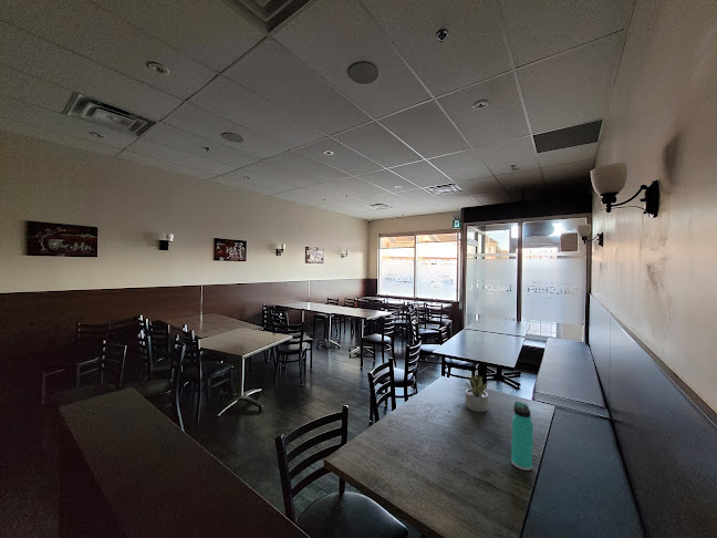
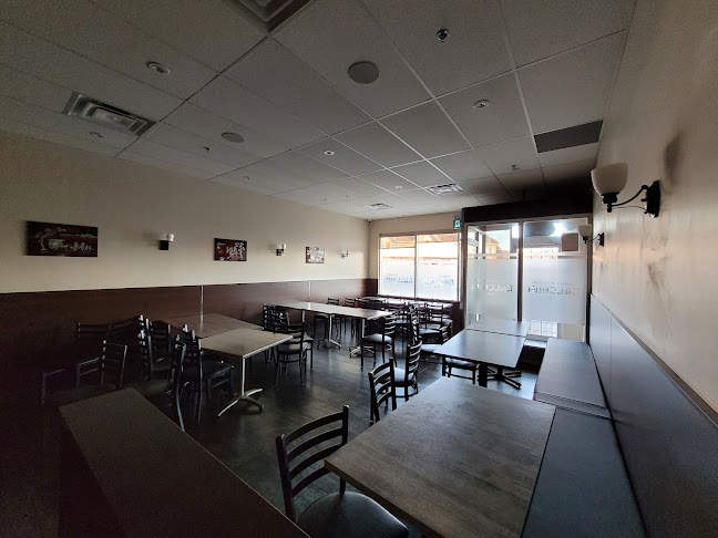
- thermos bottle [510,401,534,472]
- succulent plant [465,372,490,413]
